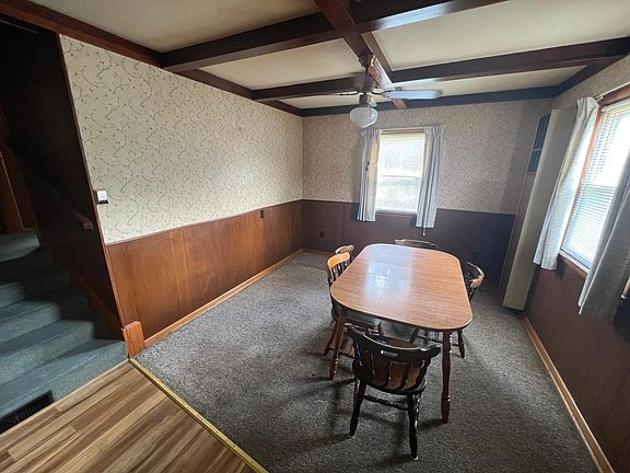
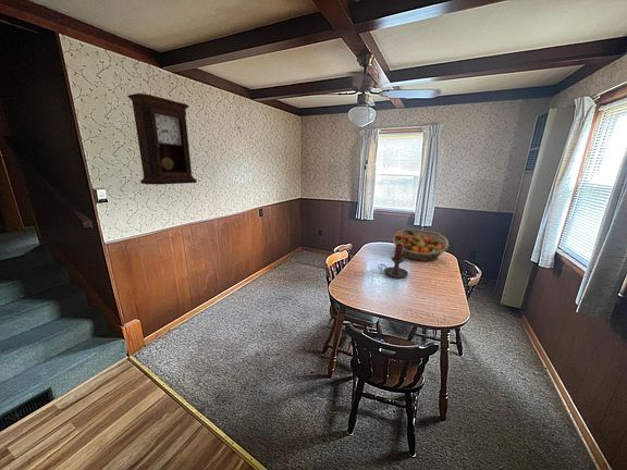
+ candle holder [377,244,409,279]
+ fruit basket [391,228,450,262]
+ pendulum clock [126,92,198,186]
